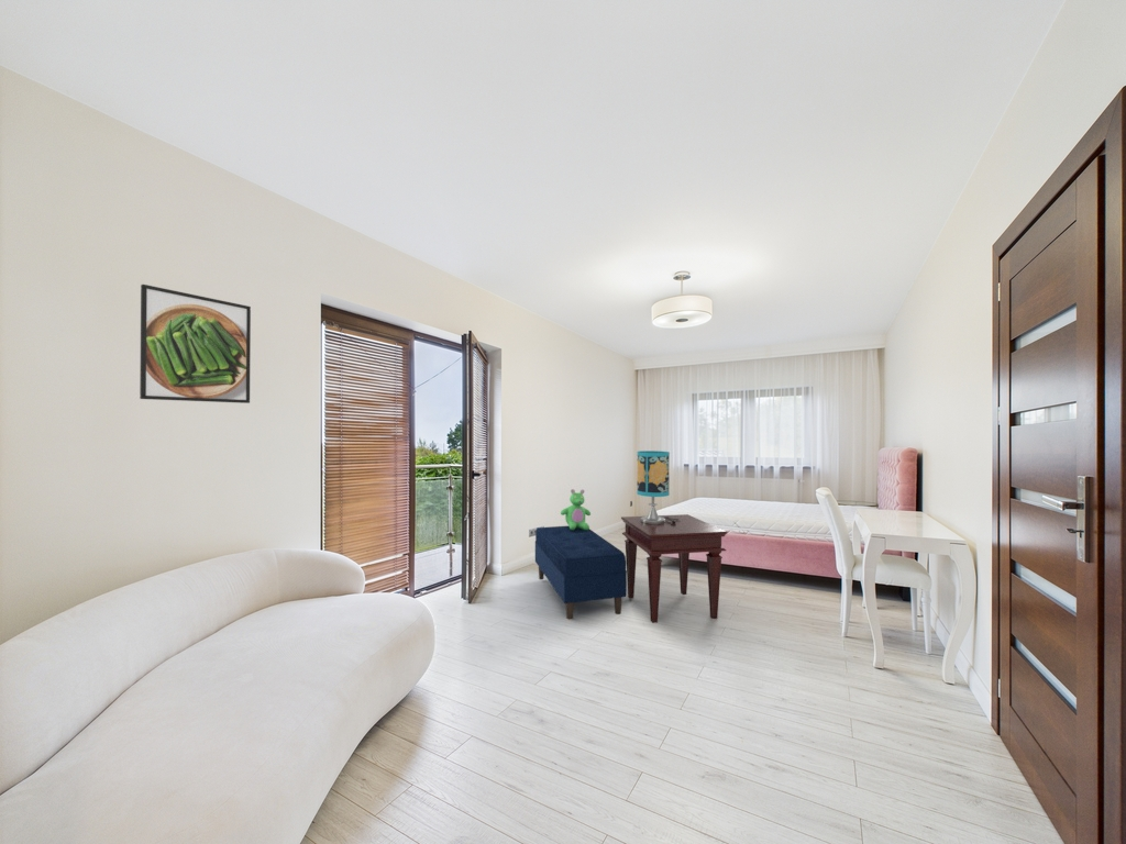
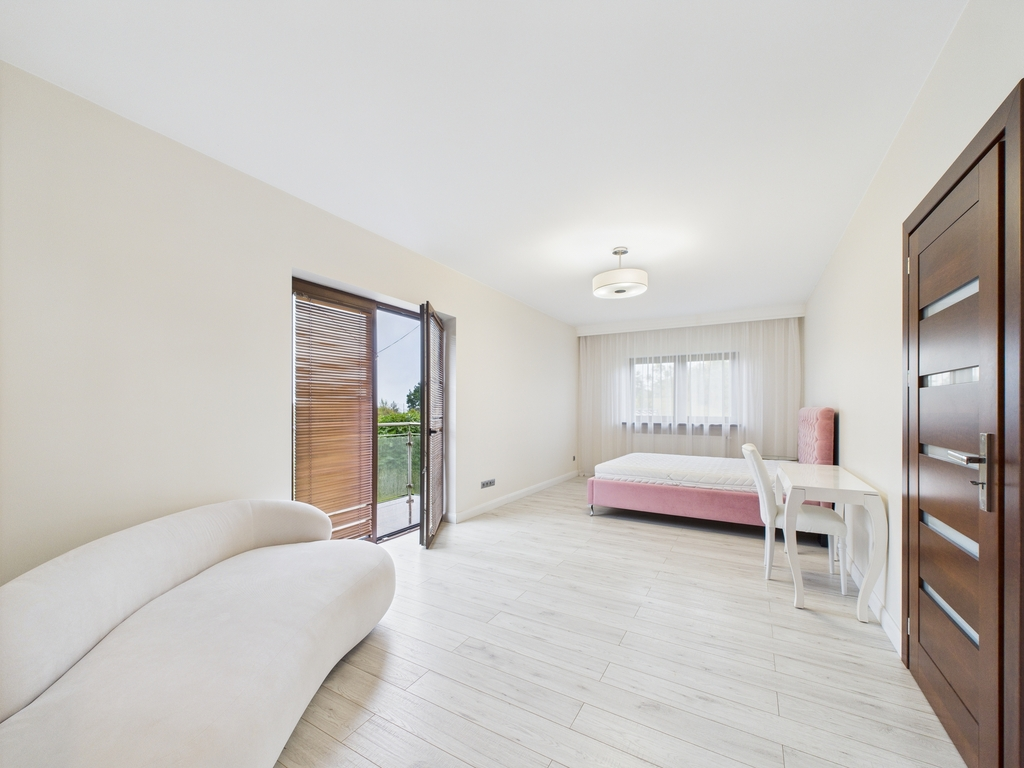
- bench [534,525,628,620]
- teddy bear [560,488,592,531]
- table lamp [636,449,678,525]
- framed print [139,284,252,404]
- side table [620,513,729,624]
